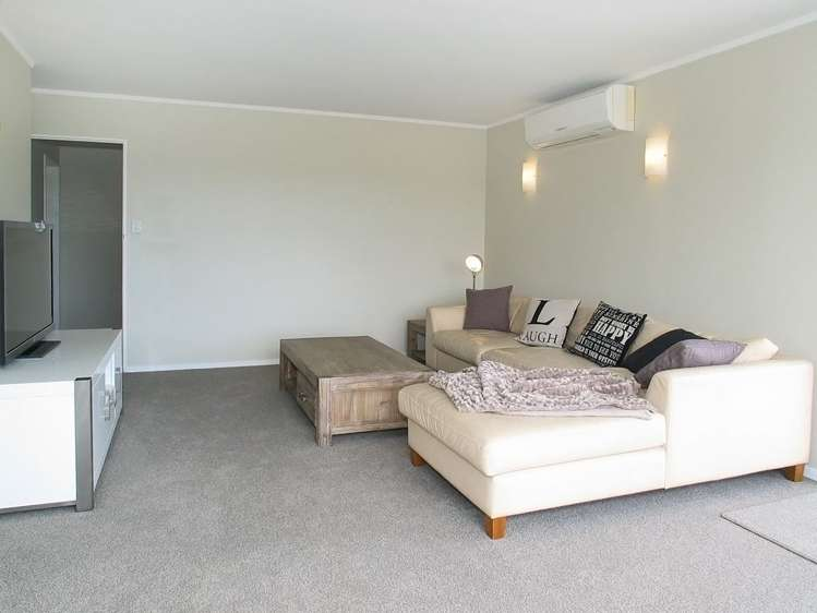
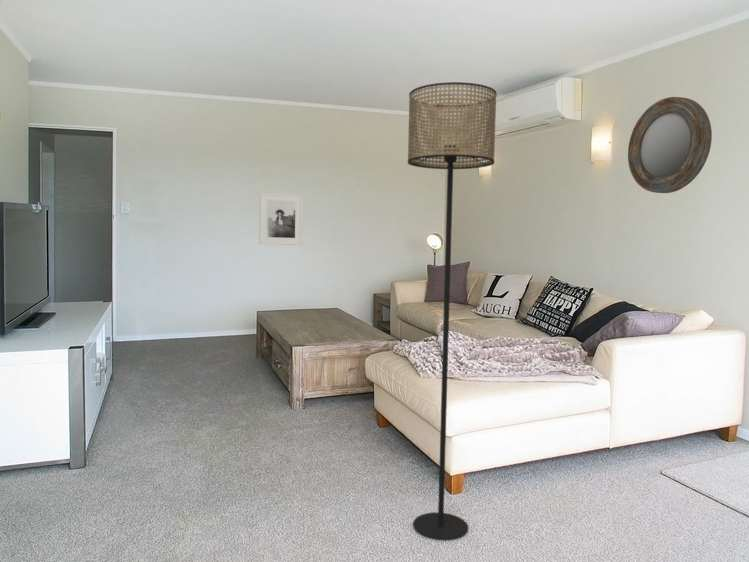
+ floor lamp [407,81,498,541]
+ home mirror [627,96,713,194]
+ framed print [258,191,304,246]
